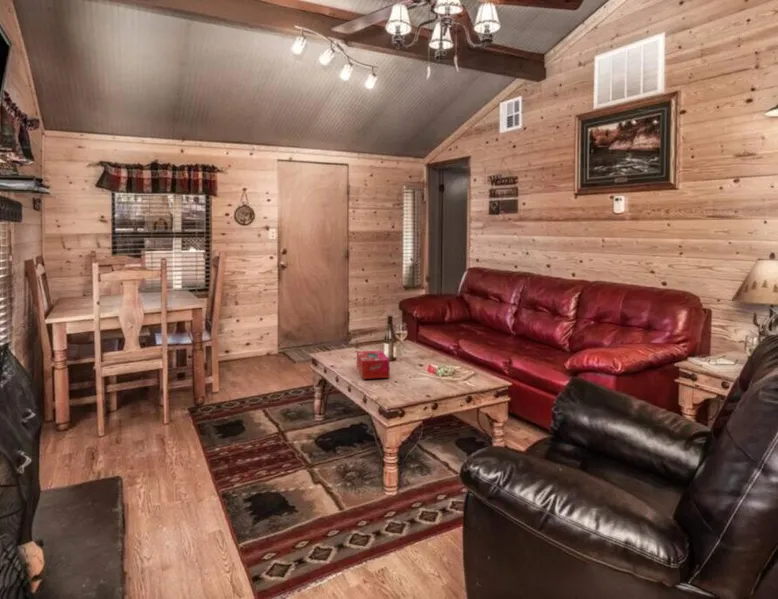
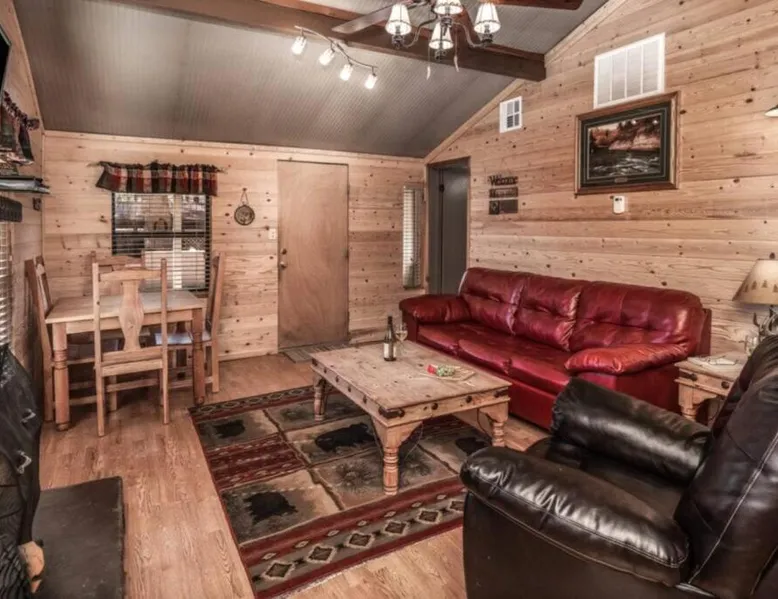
- tissue box [356,350,391,380]
